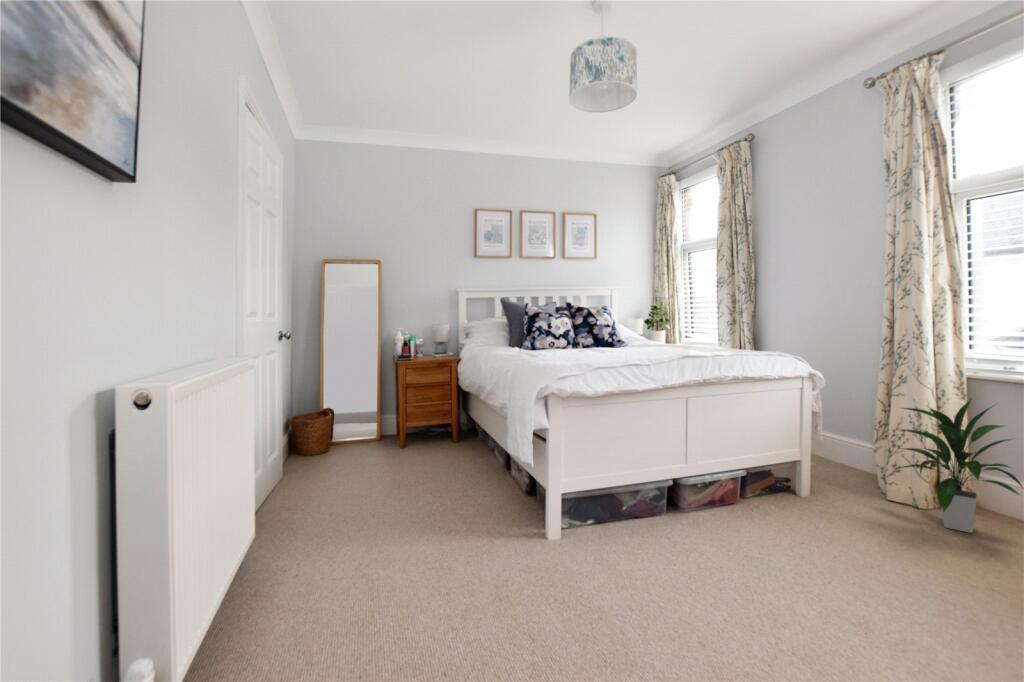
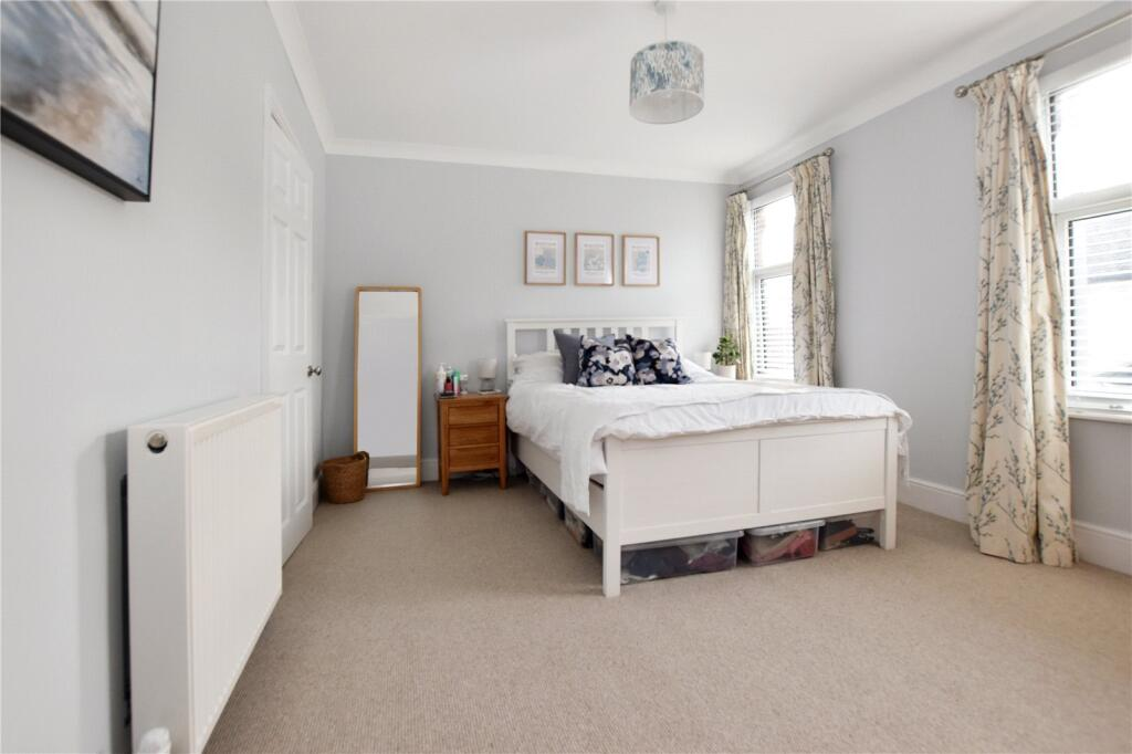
- indoor plant [894,397,1024,534]
